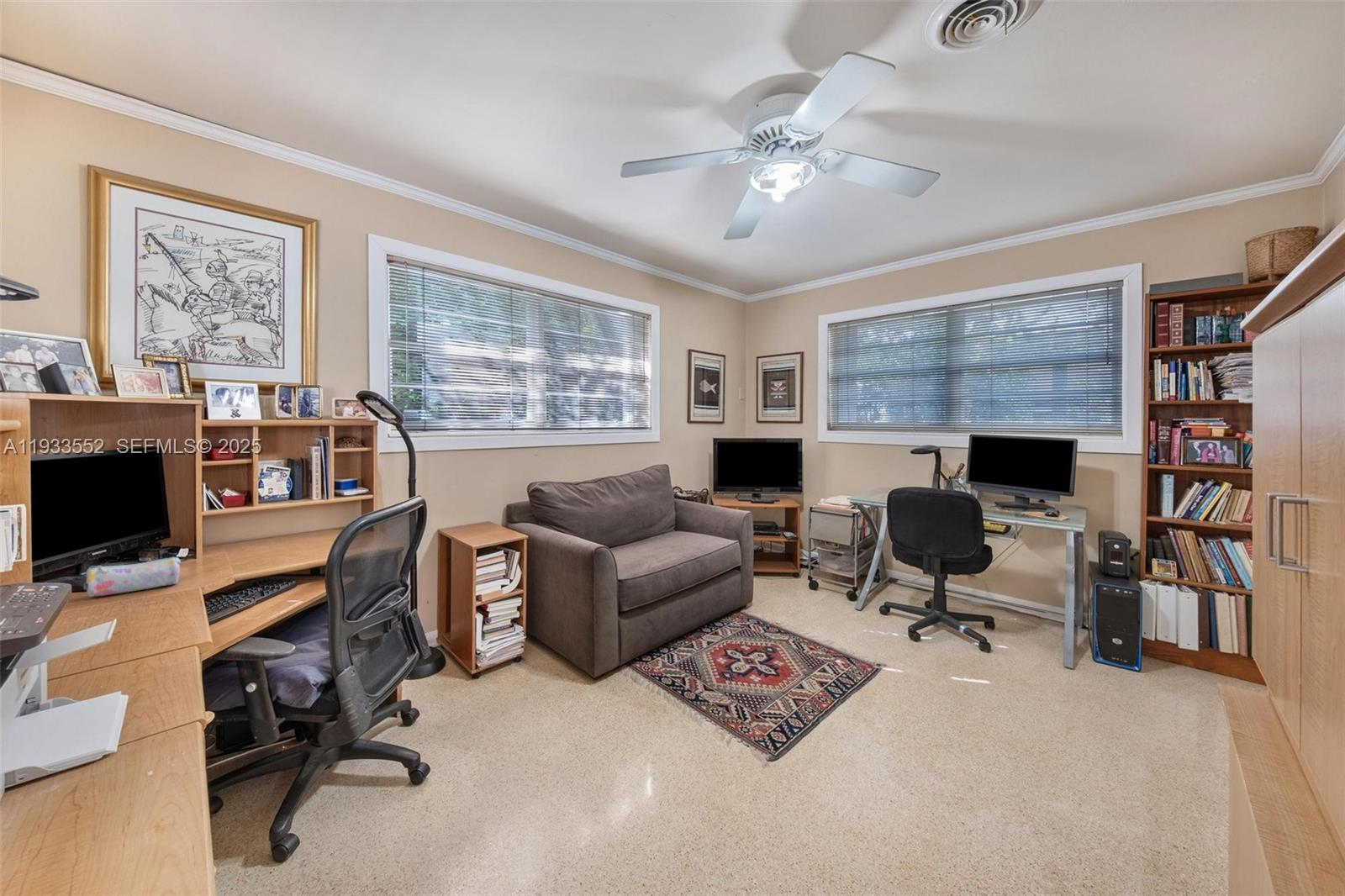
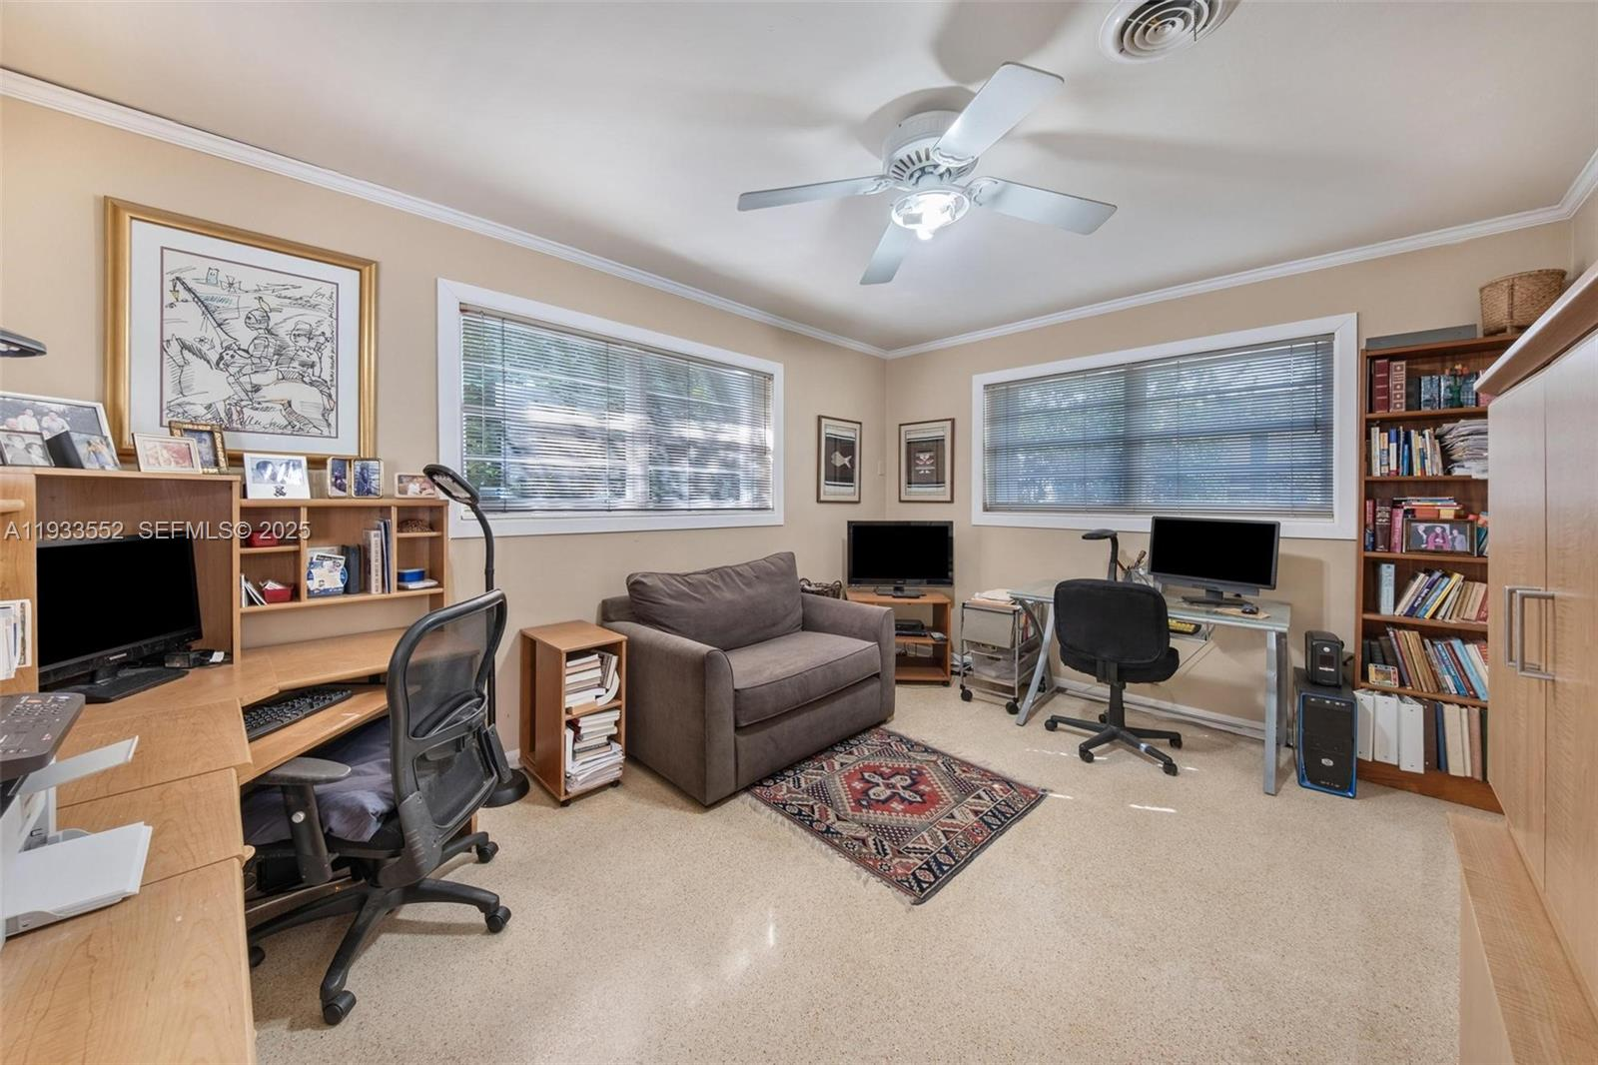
- pencil case [82,556,182,598]
